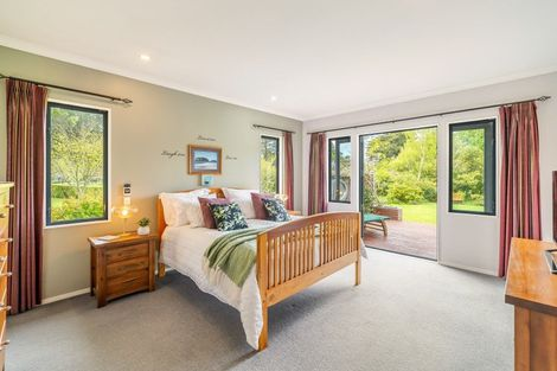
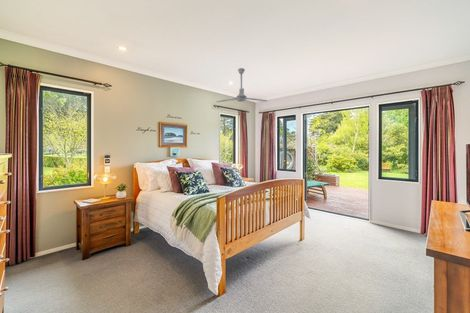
+ ceiling fan [215,67,268,103]
